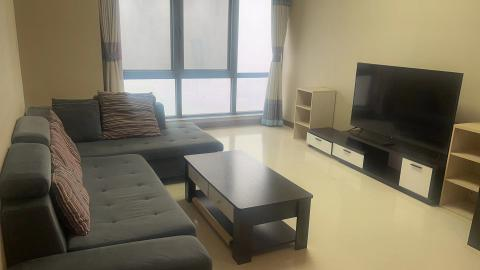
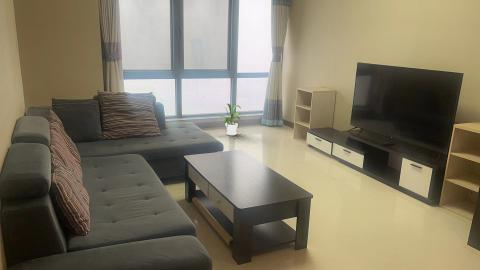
+ house plant [215,103,242,136]
